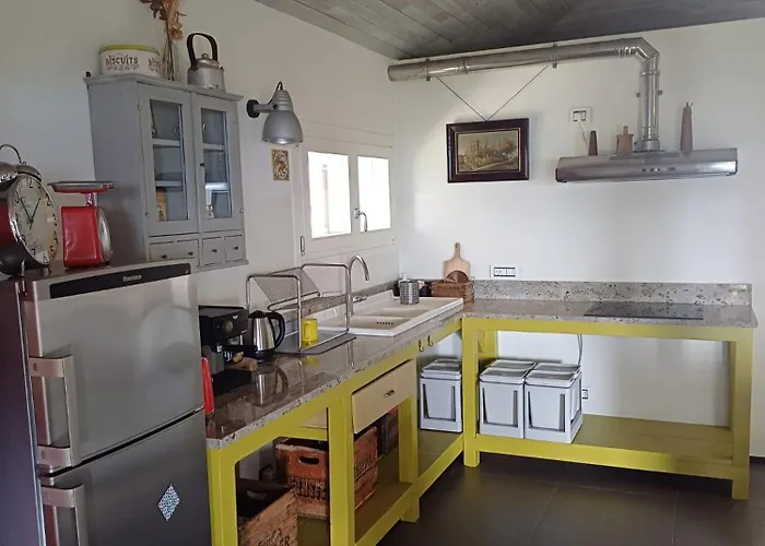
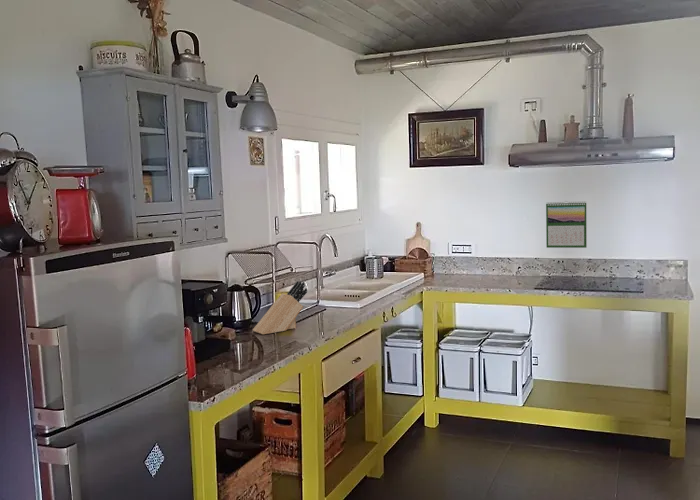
+ knife block [252,280,308,335]
+ calendar [545,200,588,249]
